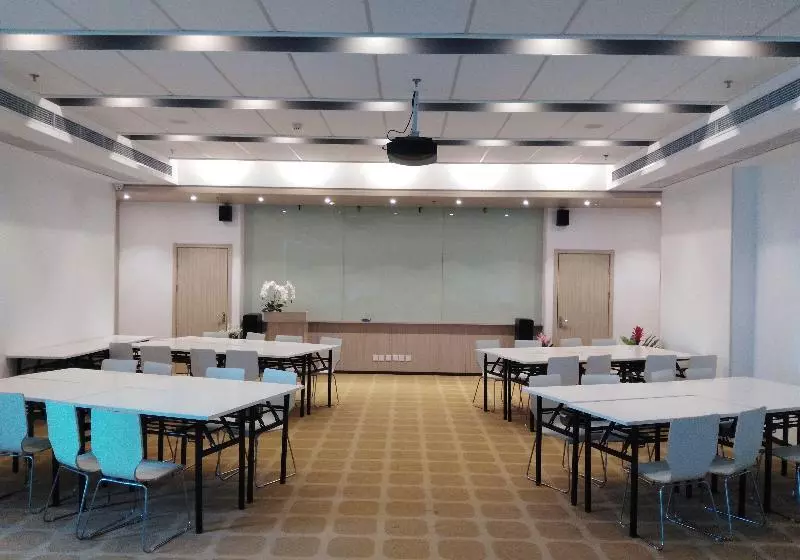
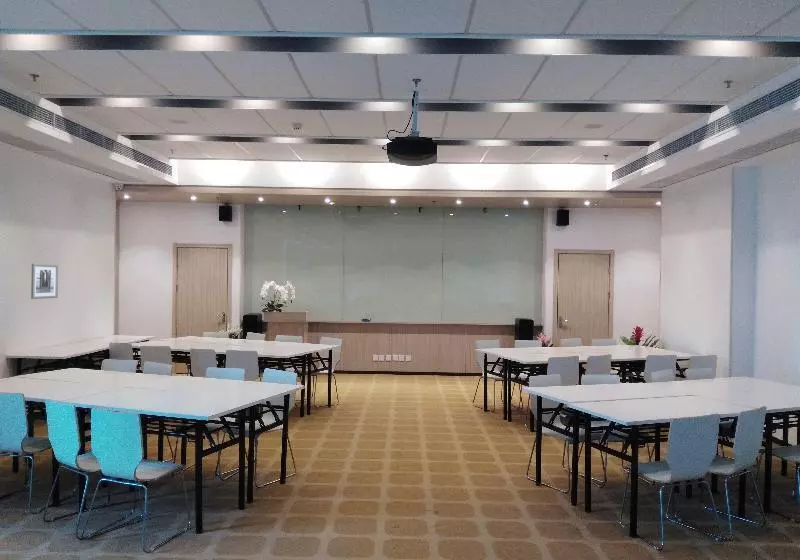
+ wall art [30,263,59,300]
